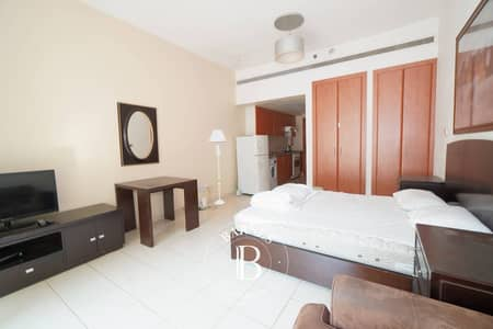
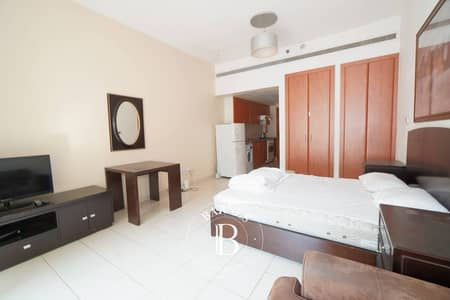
- floor lamp [208,129,228,206]
